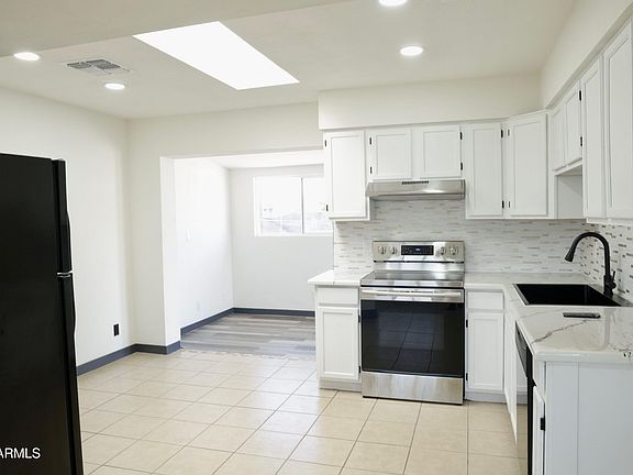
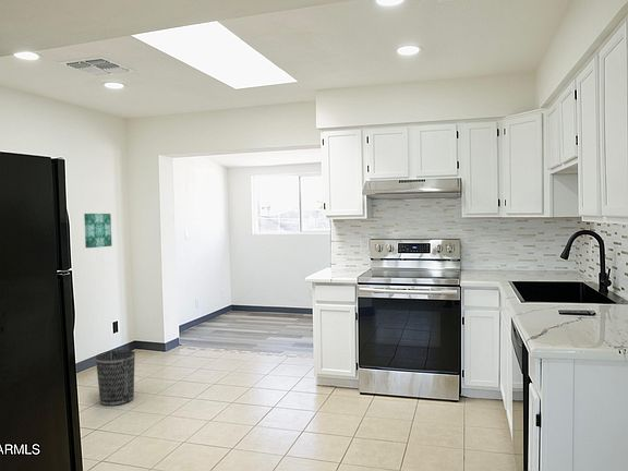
+ wastebasket [95,349,136,407]
+ wall art [83,213,113,249]
